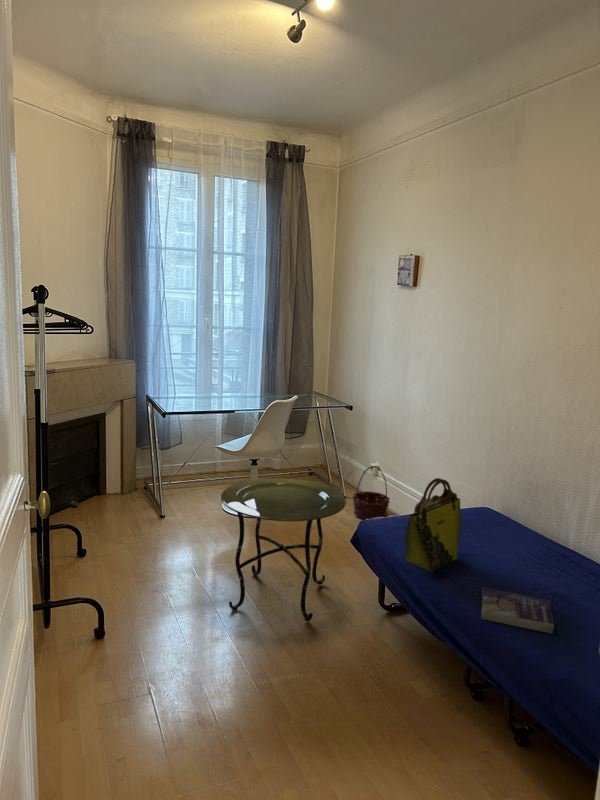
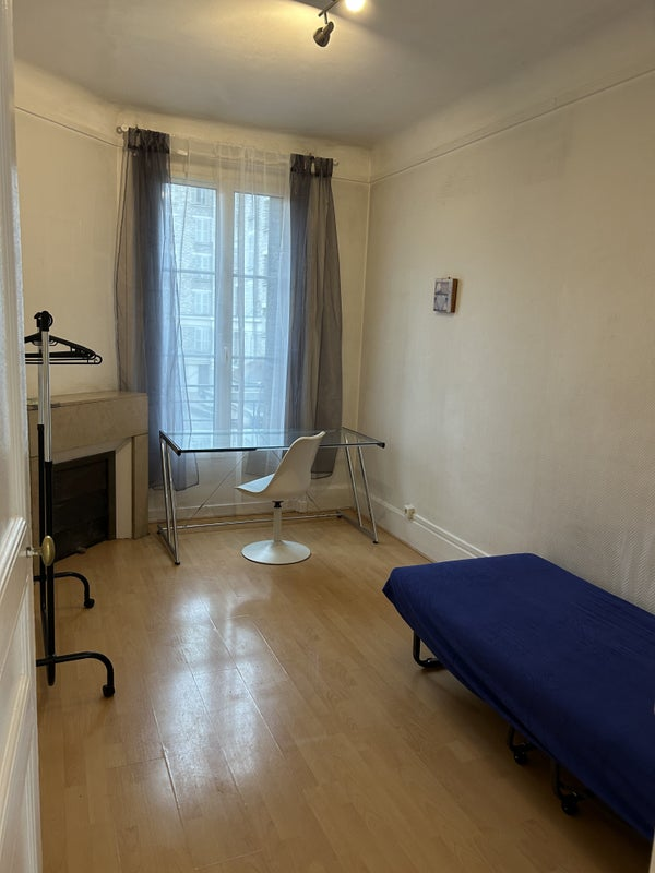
- side table [220,477,347,622]
- book [480,586,555,635]
- basket [352,465,391,520]
- tote bag [404,477,462,573]
